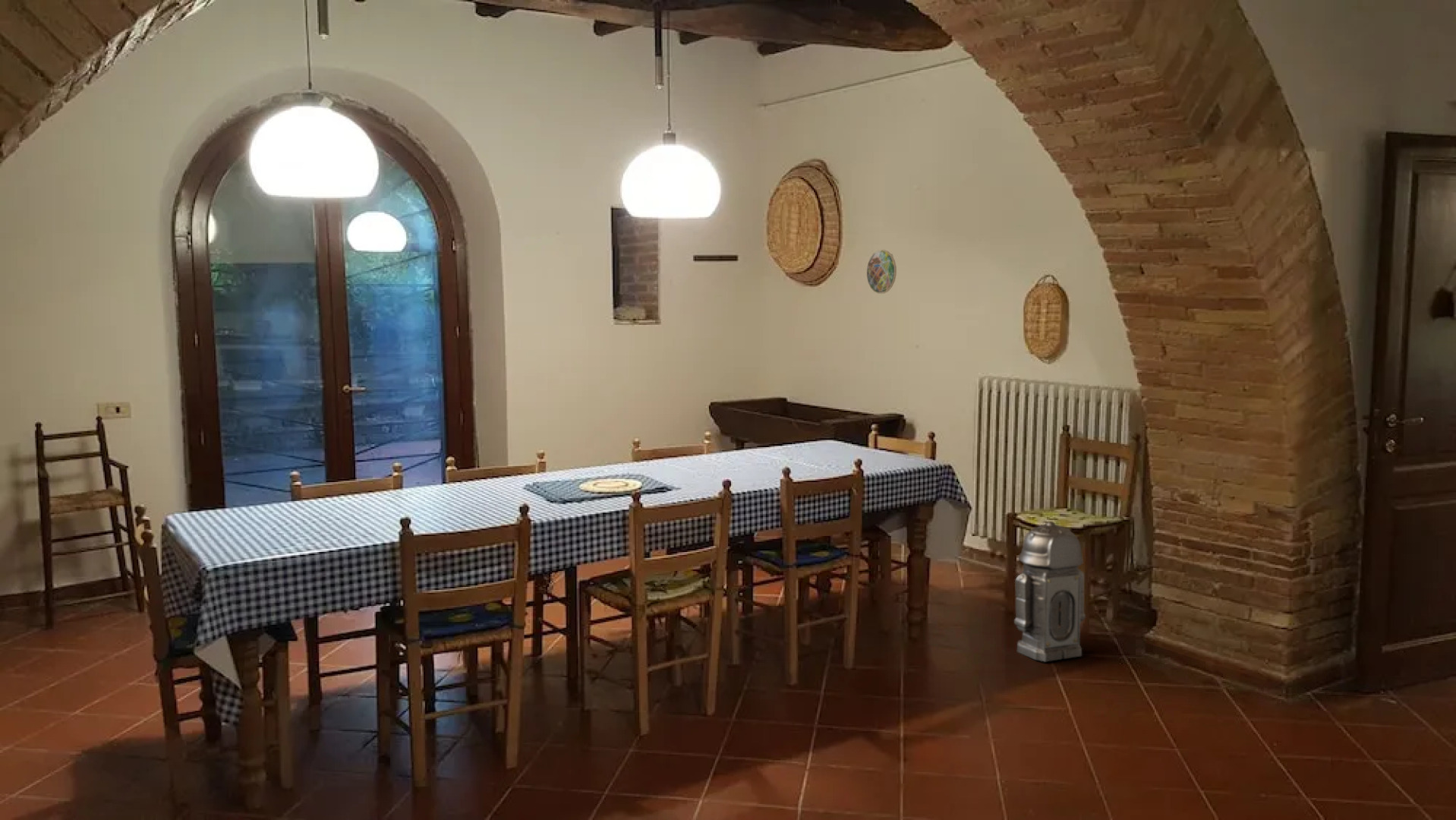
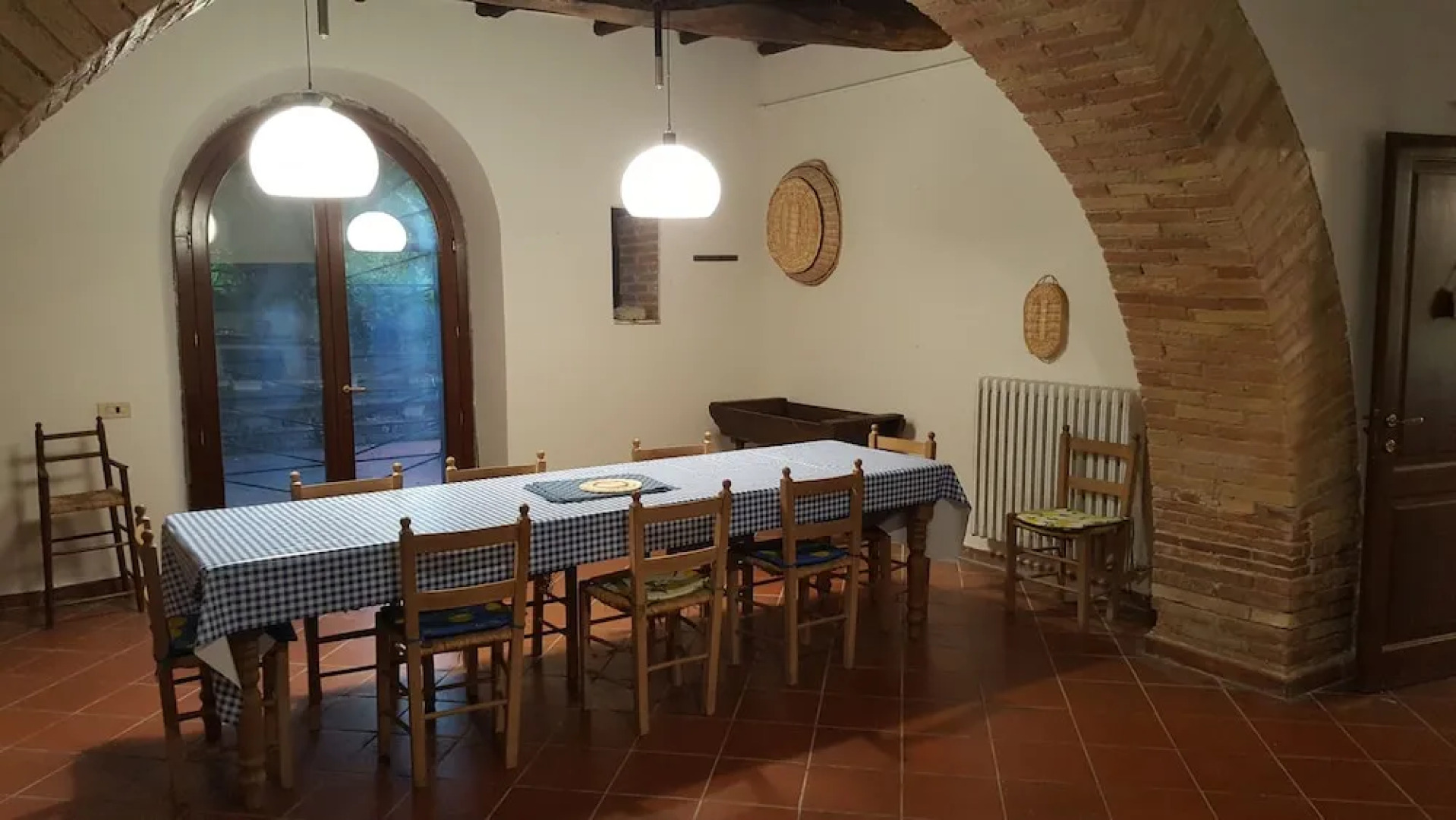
- decorative plate [866,249,897,295]
- lantern [1013,521,1086,662]
